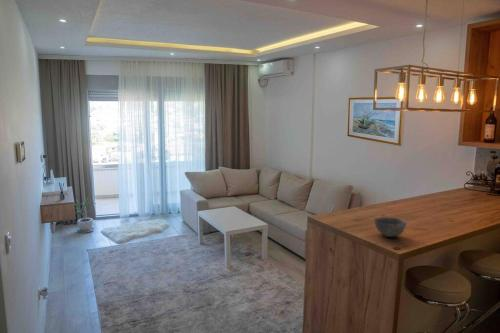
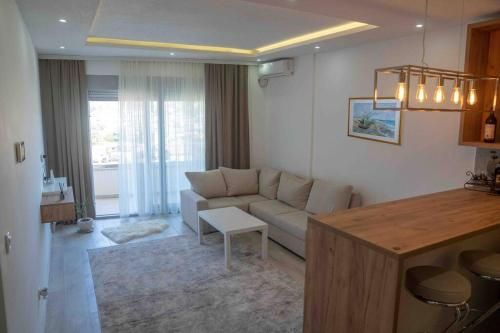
- bowl [373,216,409,238]
